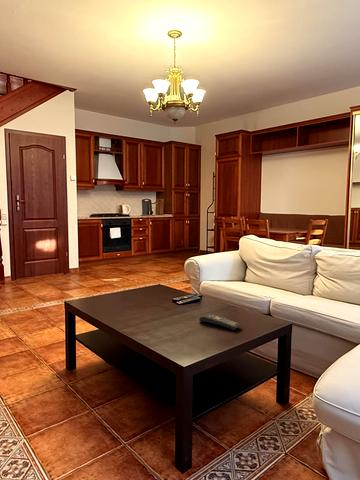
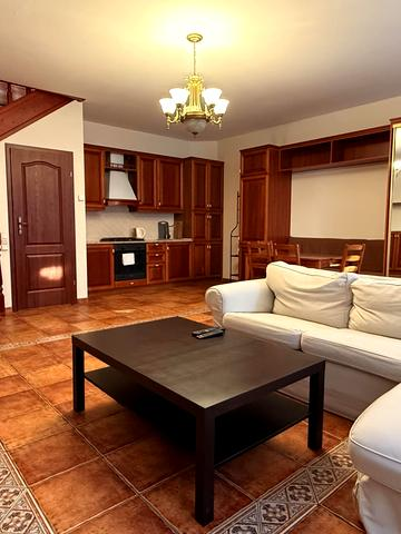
- remote control [198,313,242,331]
